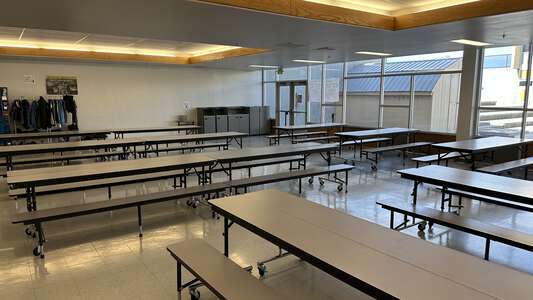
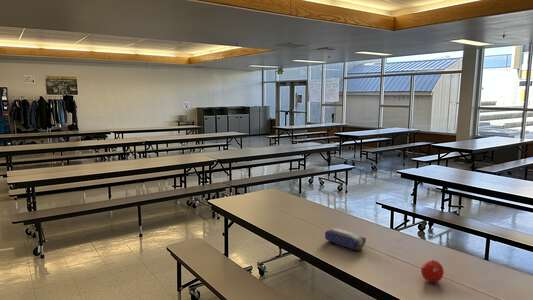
+ pencil case [324,227,367,252]
+ fruit [420,259,445,283]
